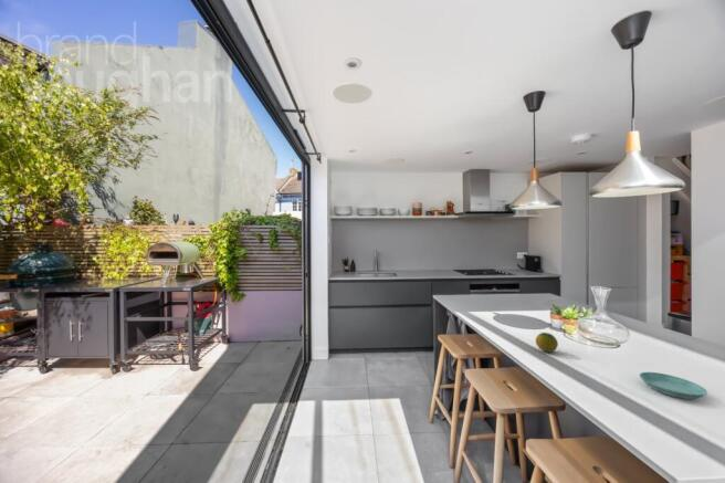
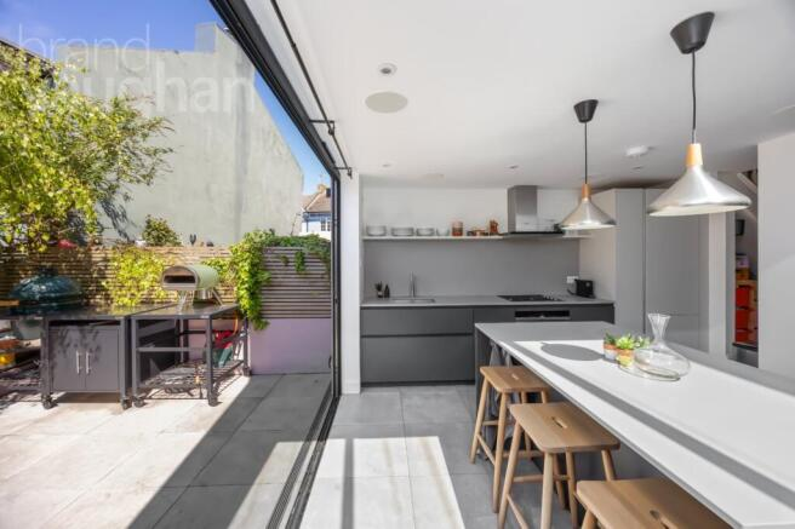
- fruit [535,332,559,354]
- saucer [639,371,708,400]
